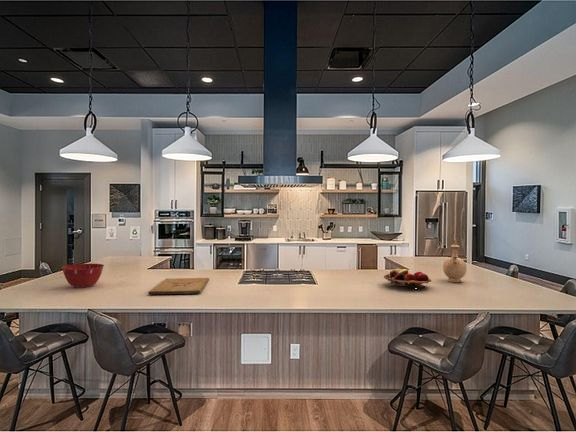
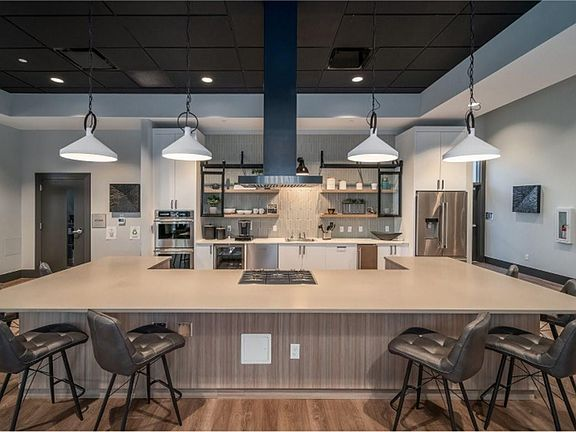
- mixing bowl [61,263,105,289]
- fruit basket [383,267,432,290]
- cutting board [147,277,210,295]
- vase [442,239,468,283]
